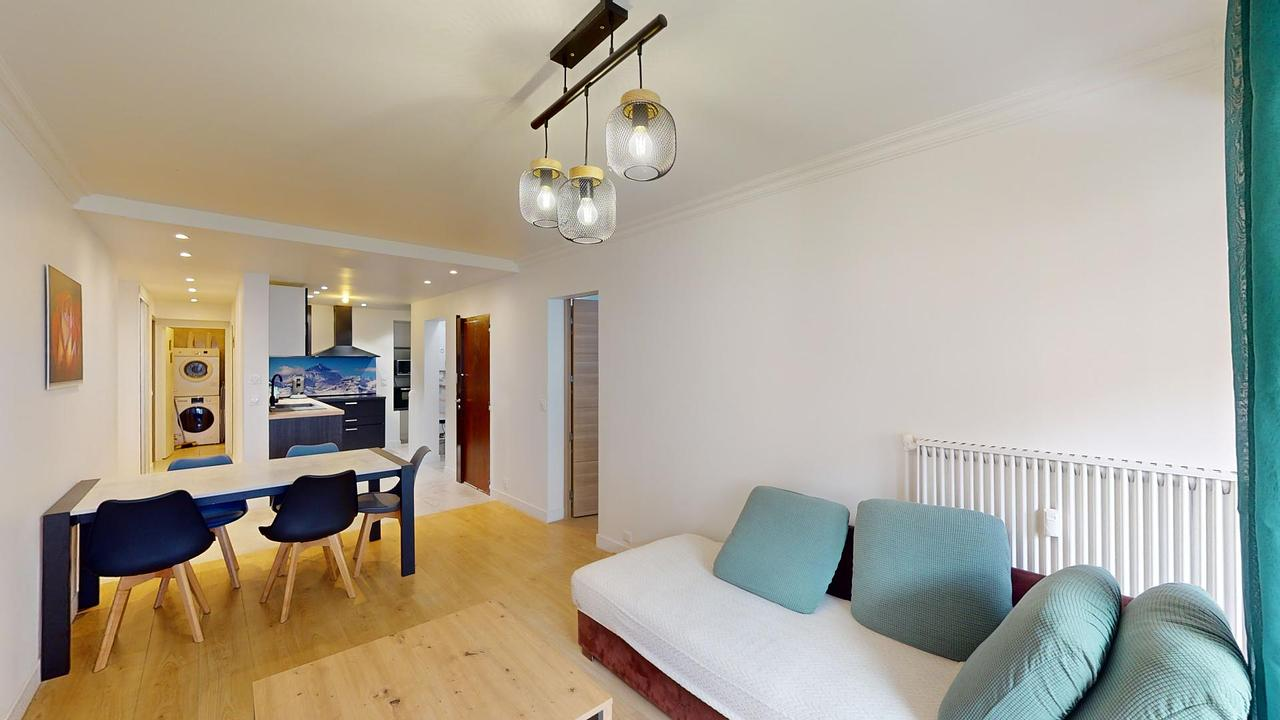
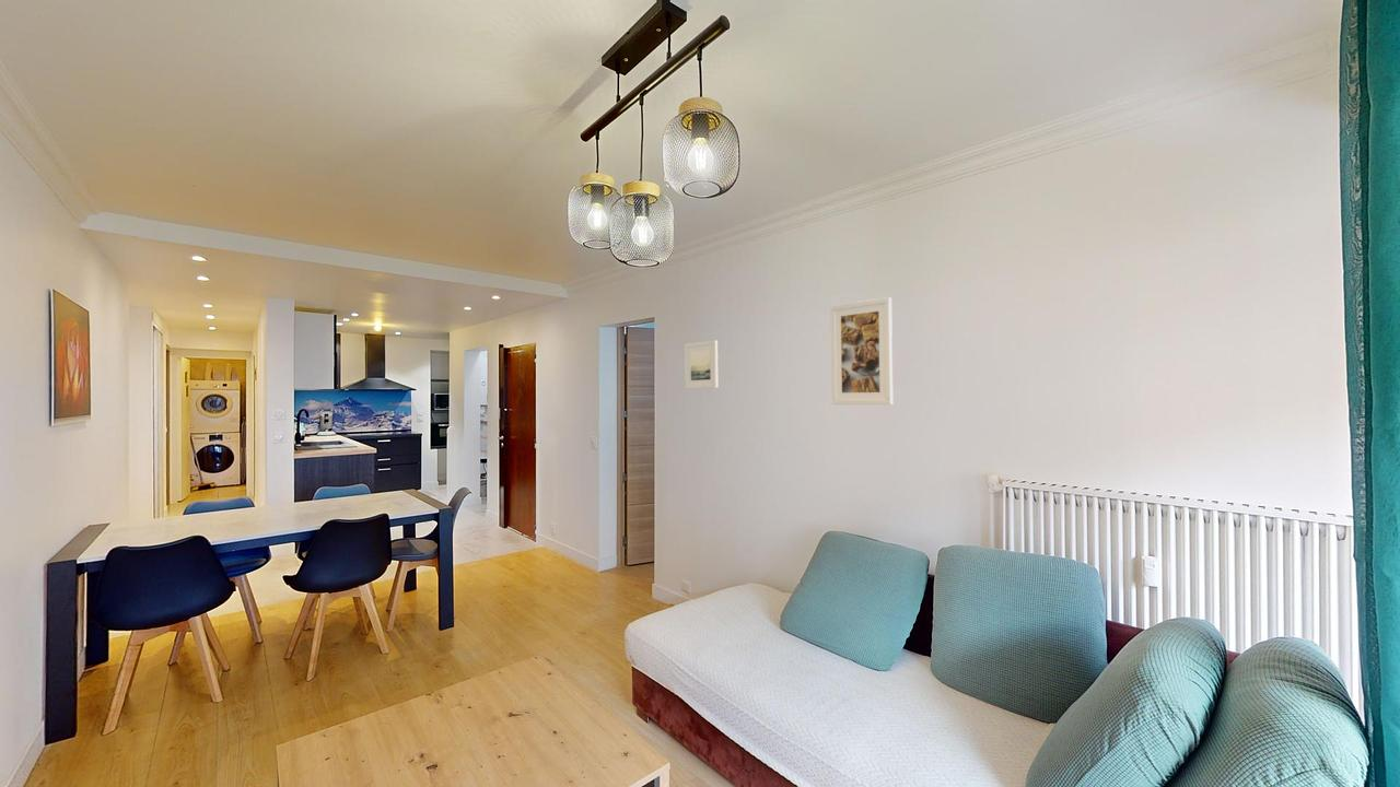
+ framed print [830,296,894,406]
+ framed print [684,339,720,390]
